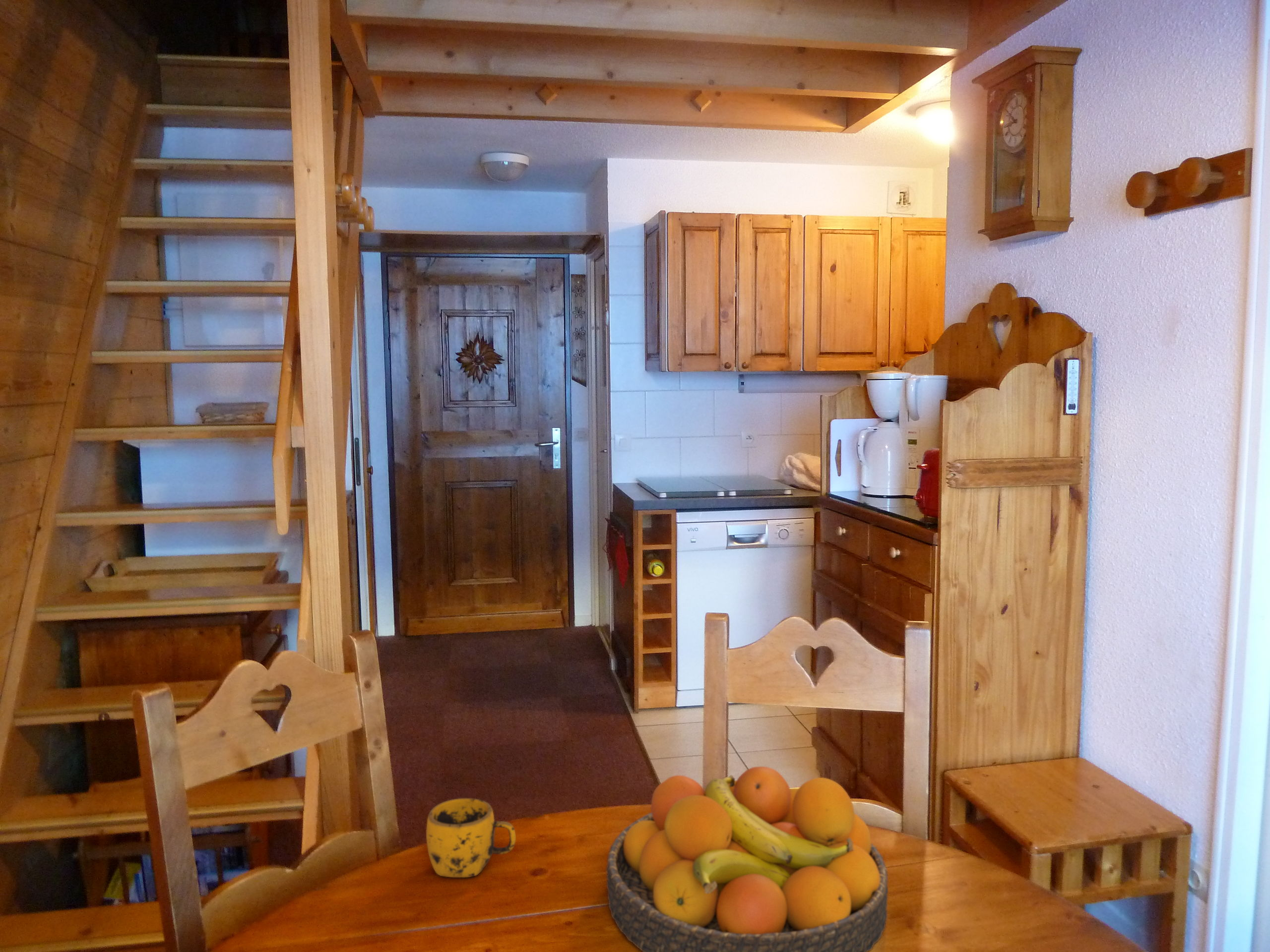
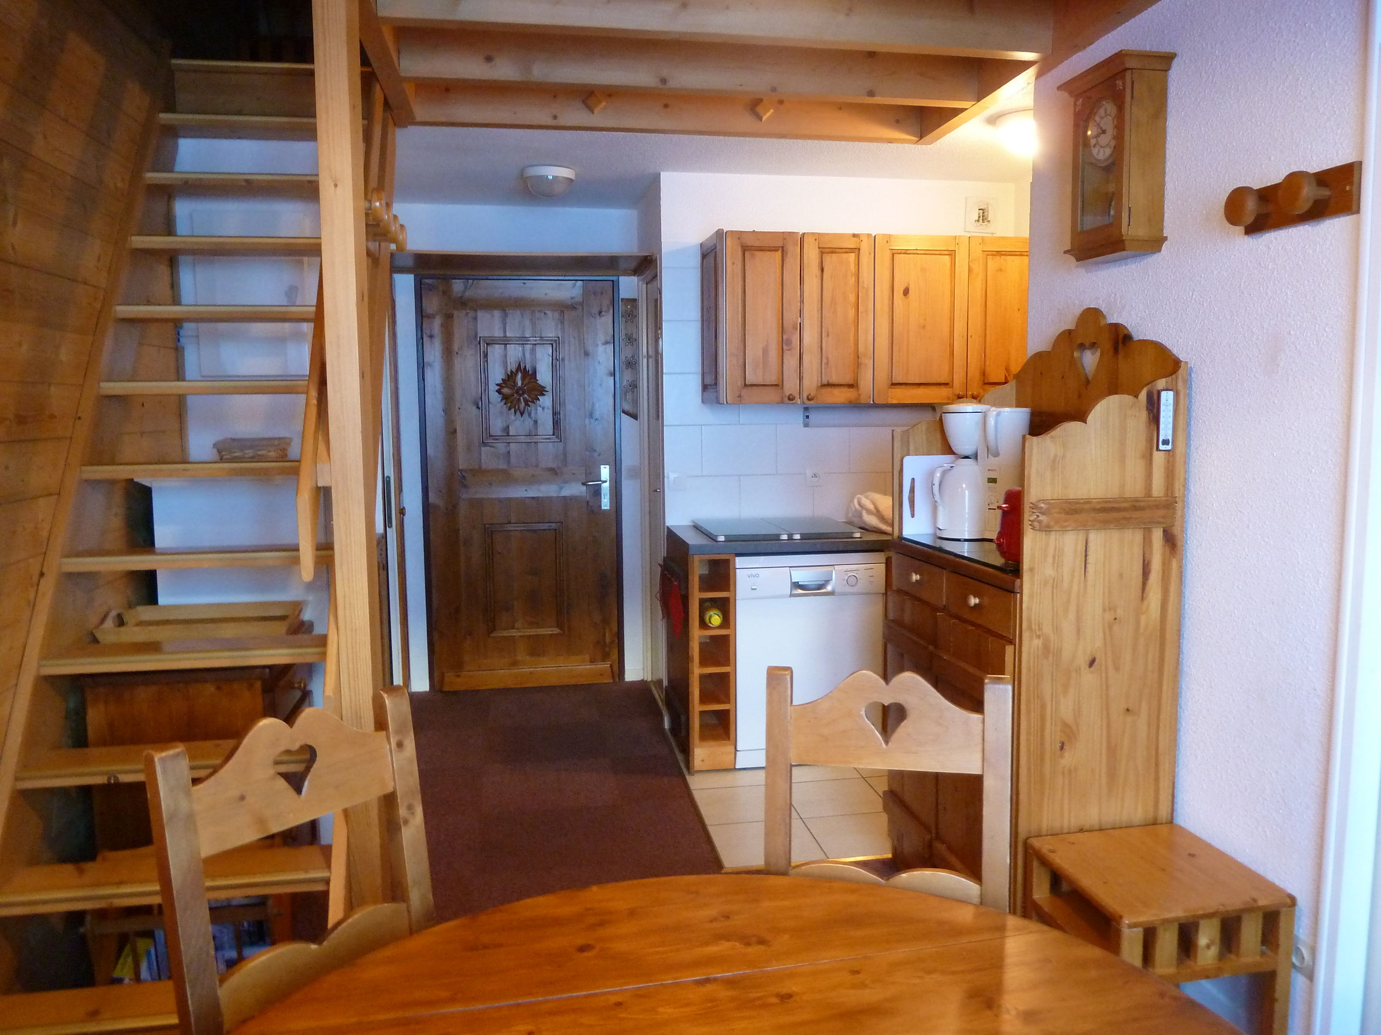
- mug [426,798,516,878]
- fruit bowl [606,766,889,952]
